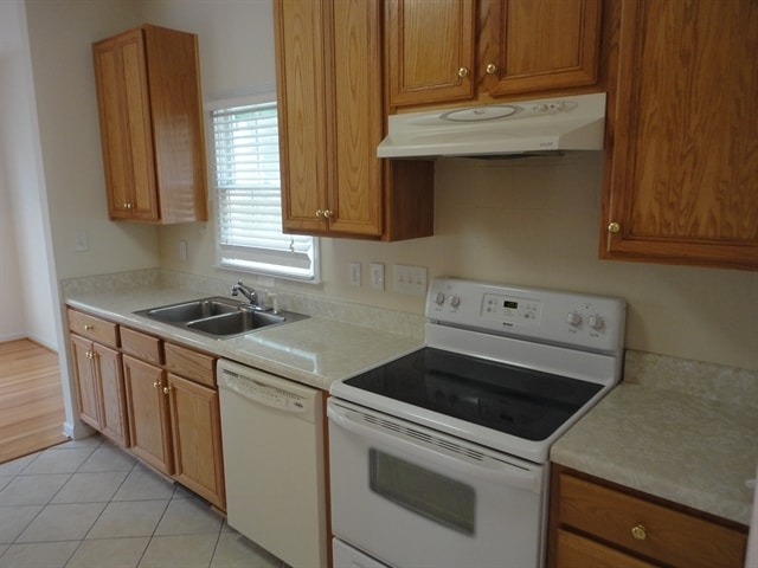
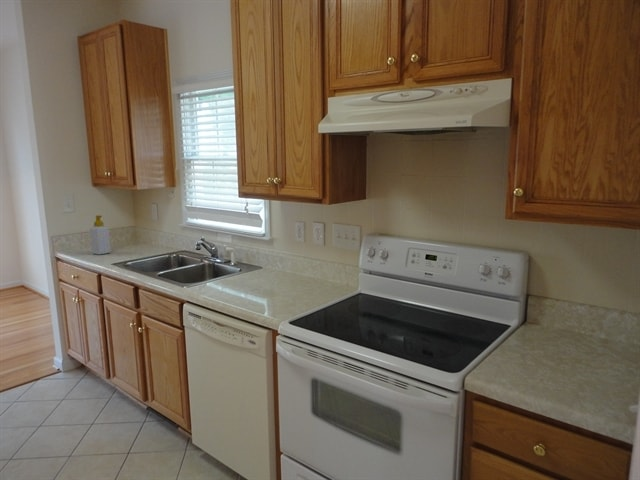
+ soap bottle [89,214,112,256]
